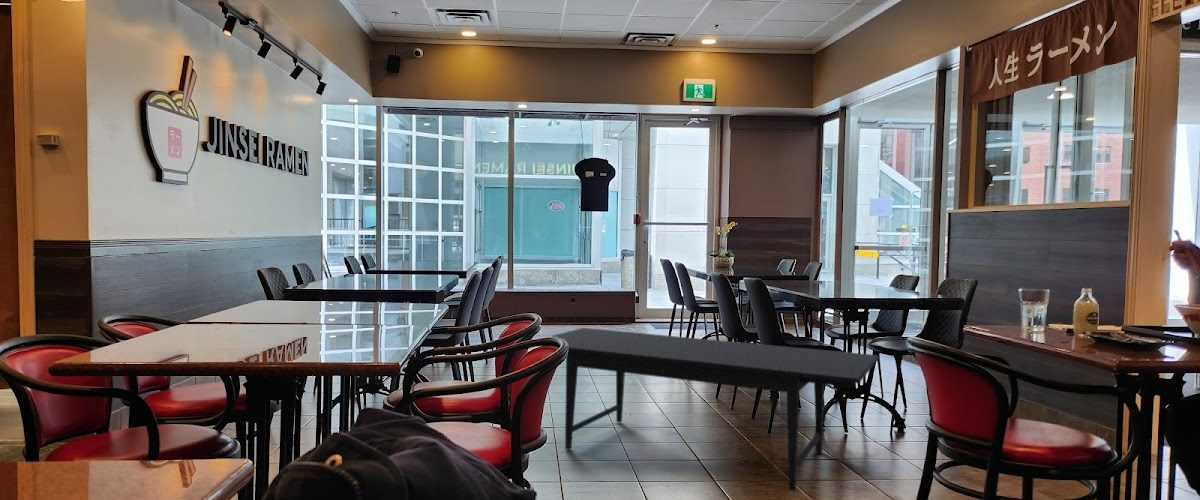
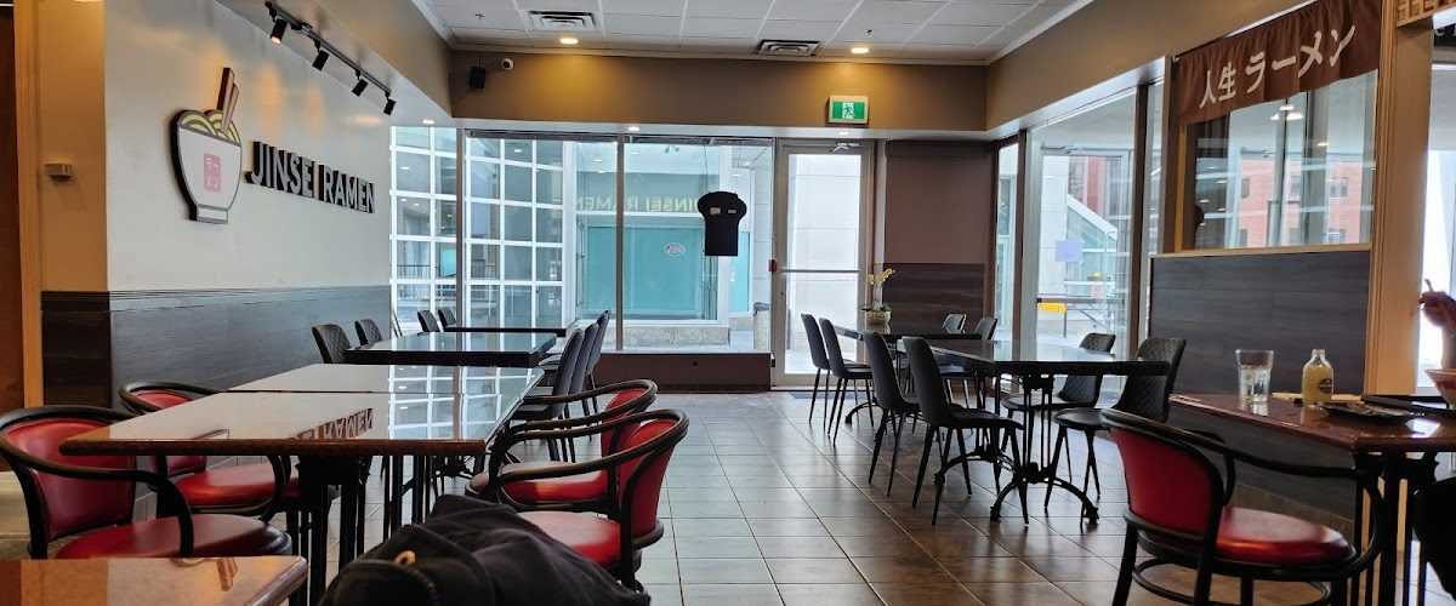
- dining table [551,327,880,492]
